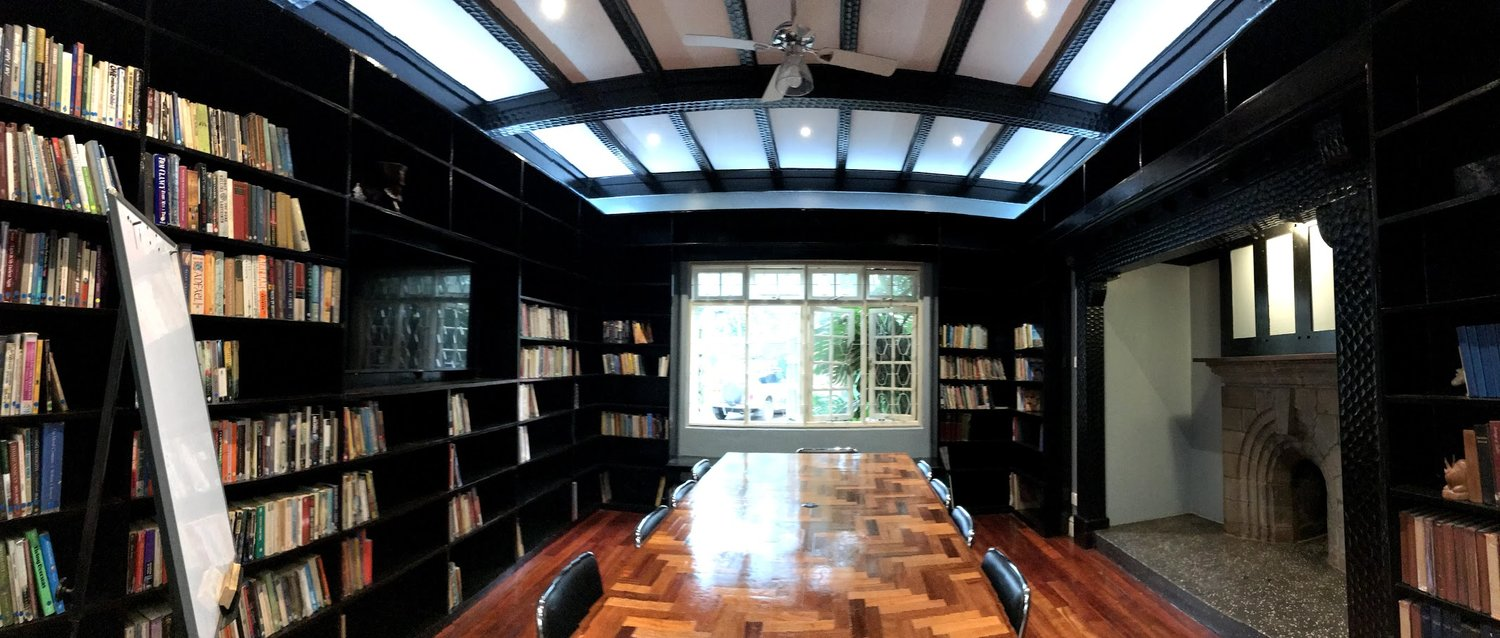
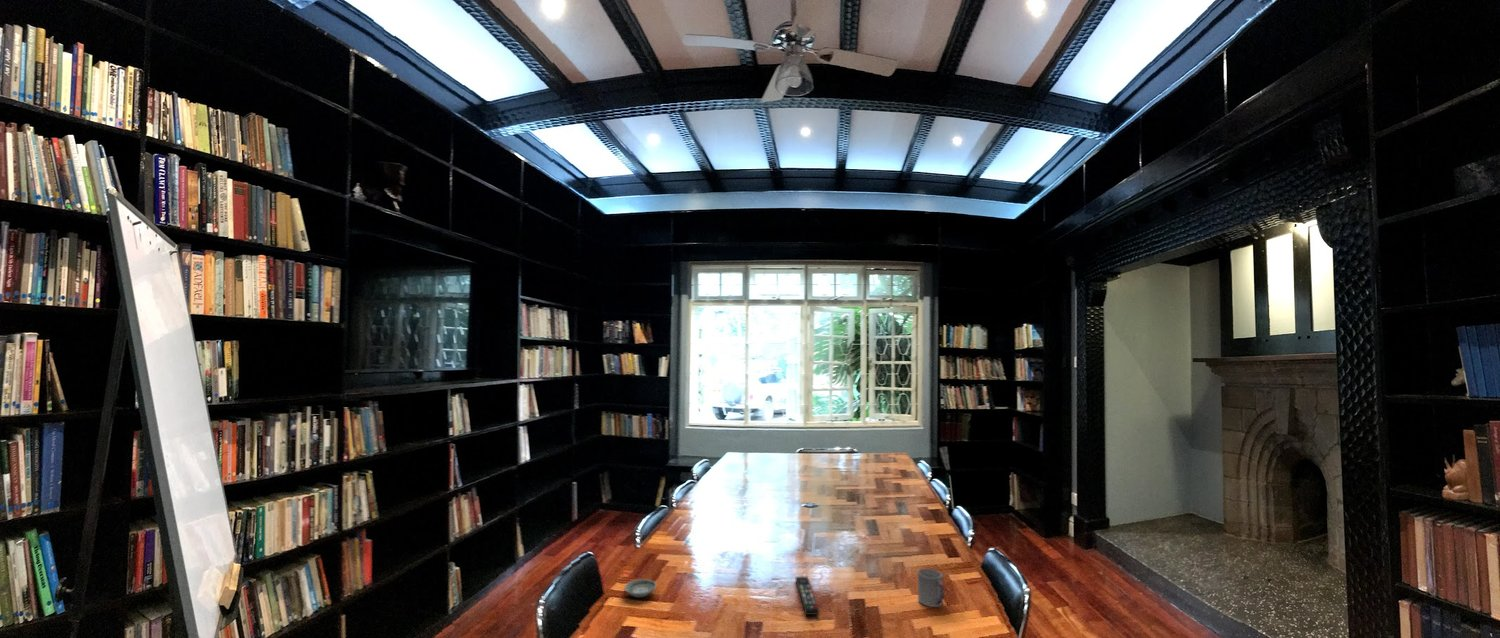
+ remote control [795,576,820,616]
+ saucer [623,578,658,598]
+ cup [917,568,946,608]
